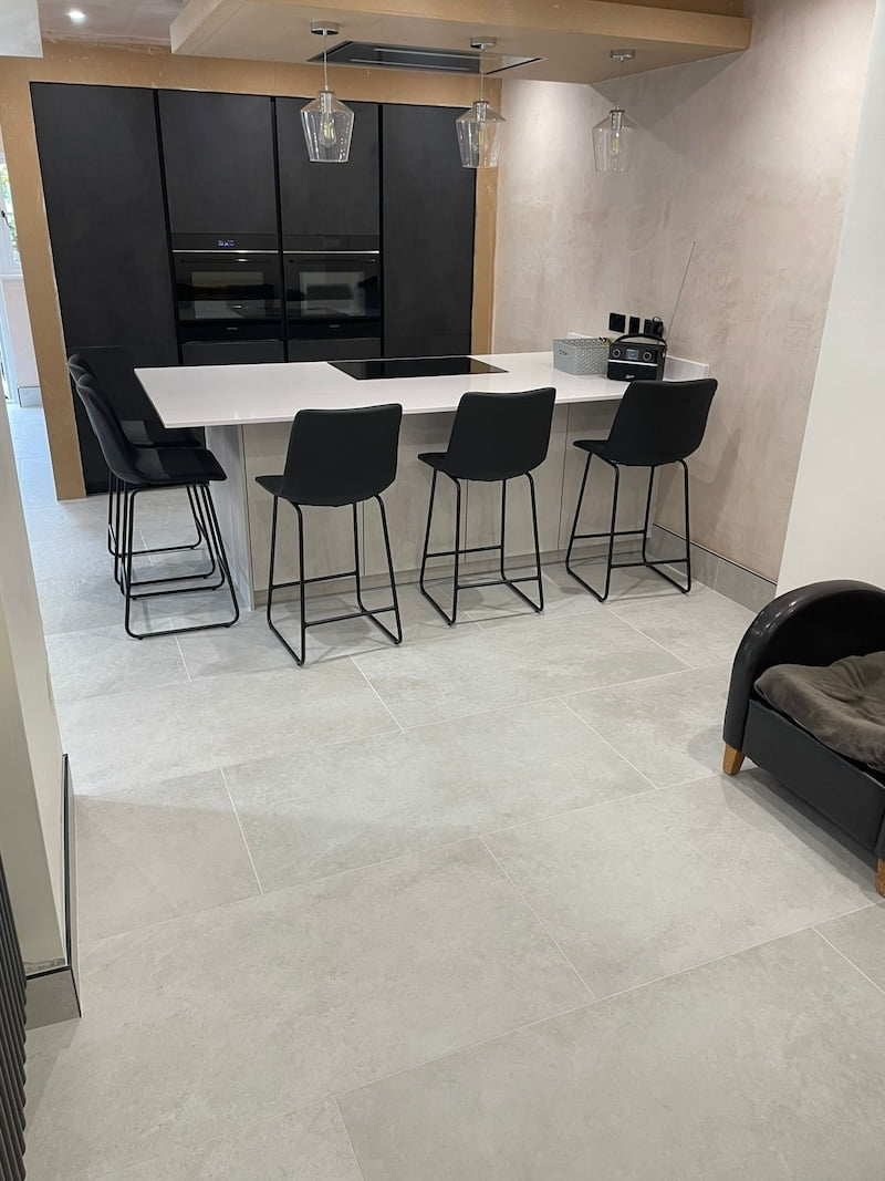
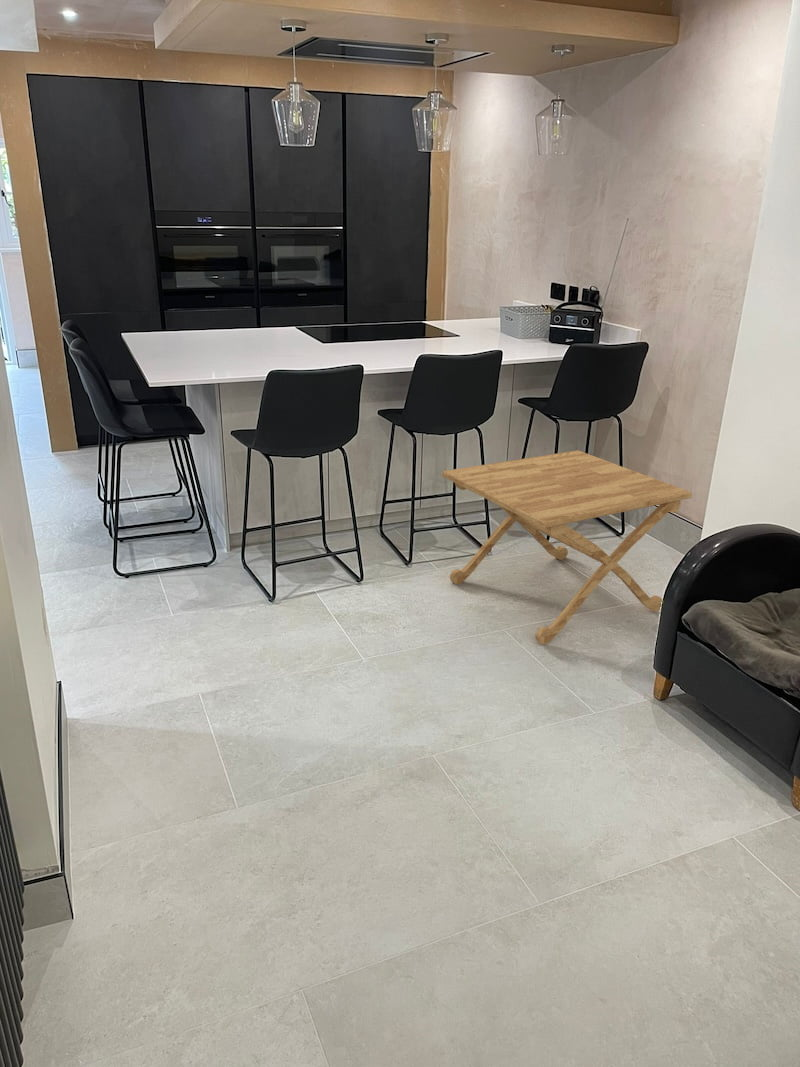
+ side table [441,449,693,645]
